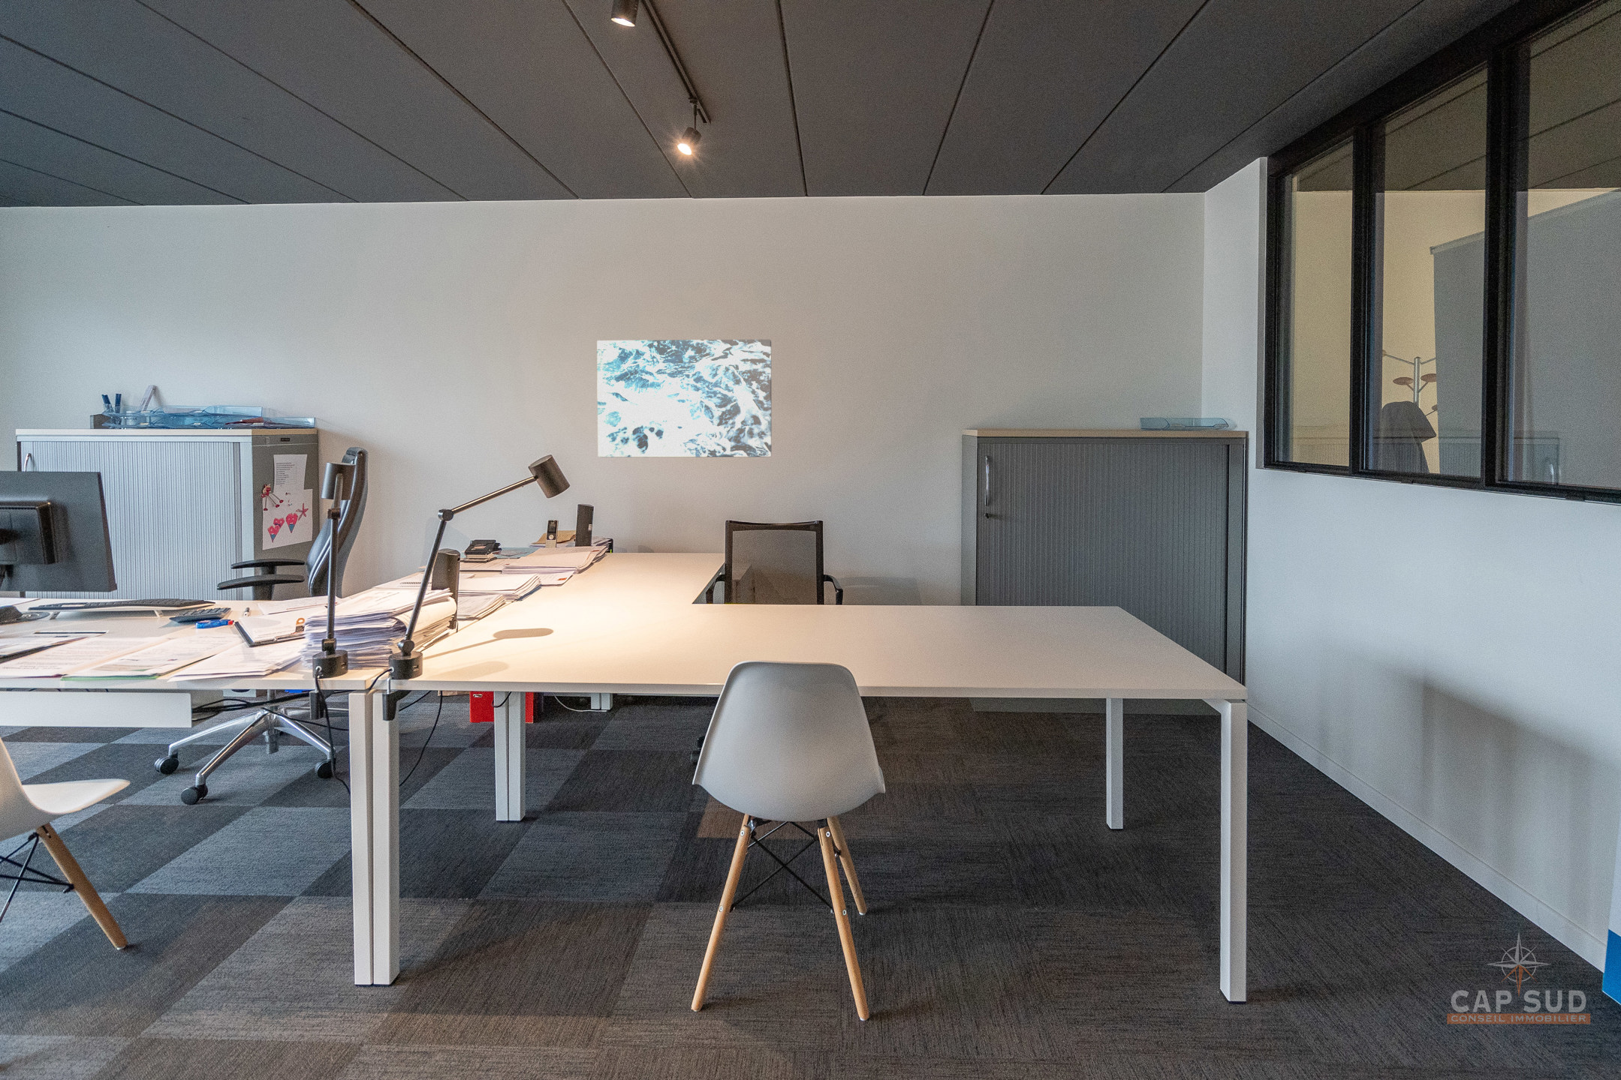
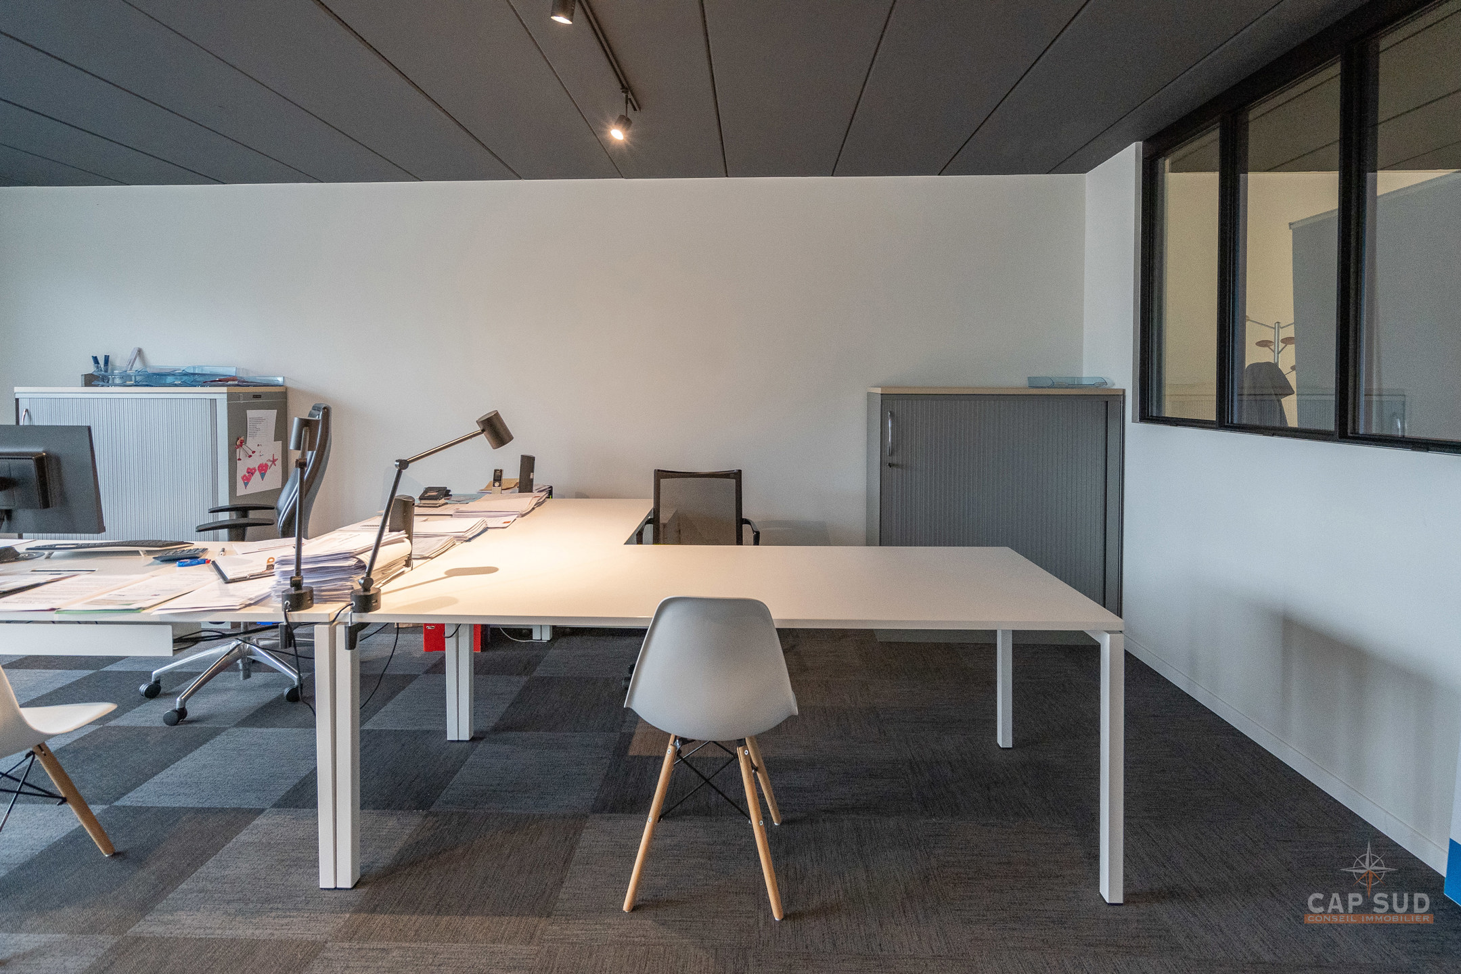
- wall art [596,339,773,458]
